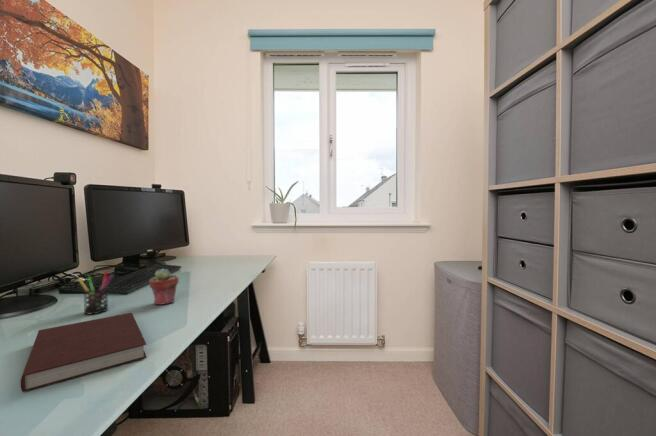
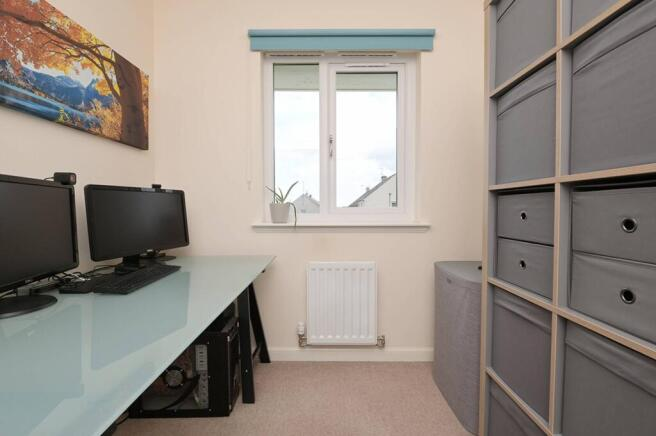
- pen holder [77,269,115,315]
- potted succulent [148,268,179,306]
- notebook [19,312,147,393]
